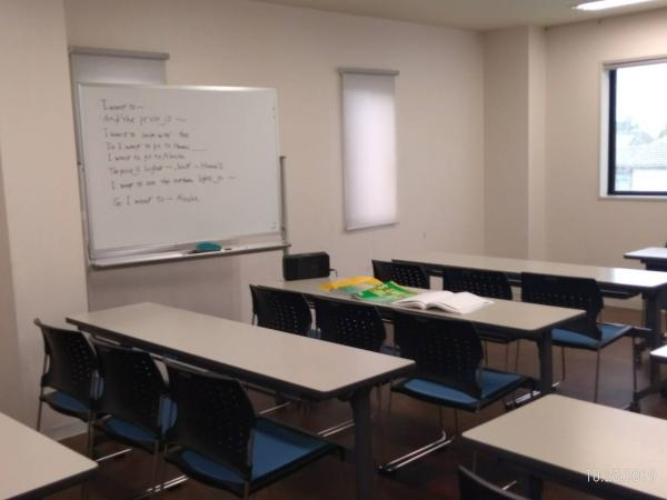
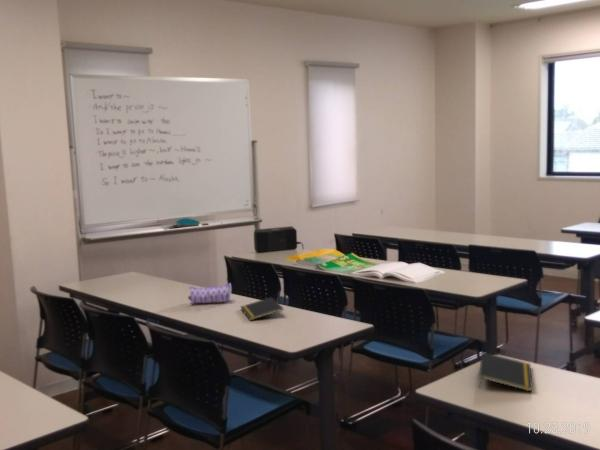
+ notepad [239,296,284,321]
+ notepad [478,351,534,393]
+ pencil case [187,283,232,305]
